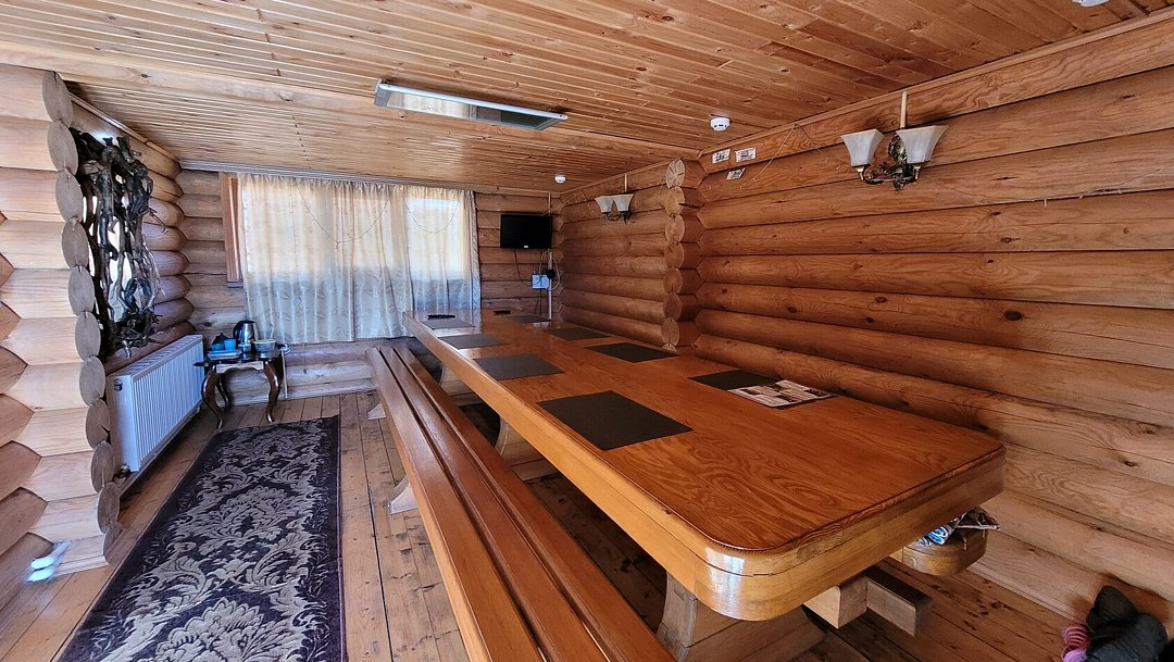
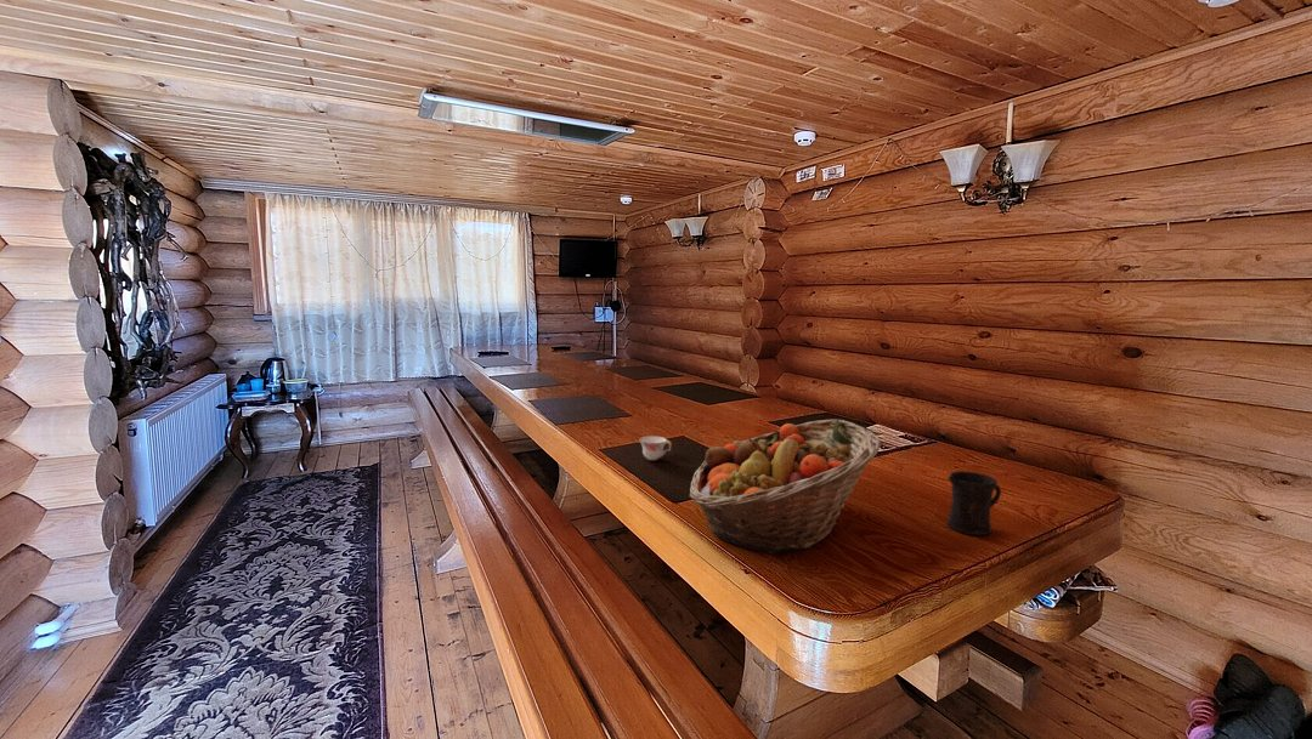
+ mug [945,470,1002,536]
+ fruit basket [688,417,883,556]
+ teacup [638,434,673,461]
